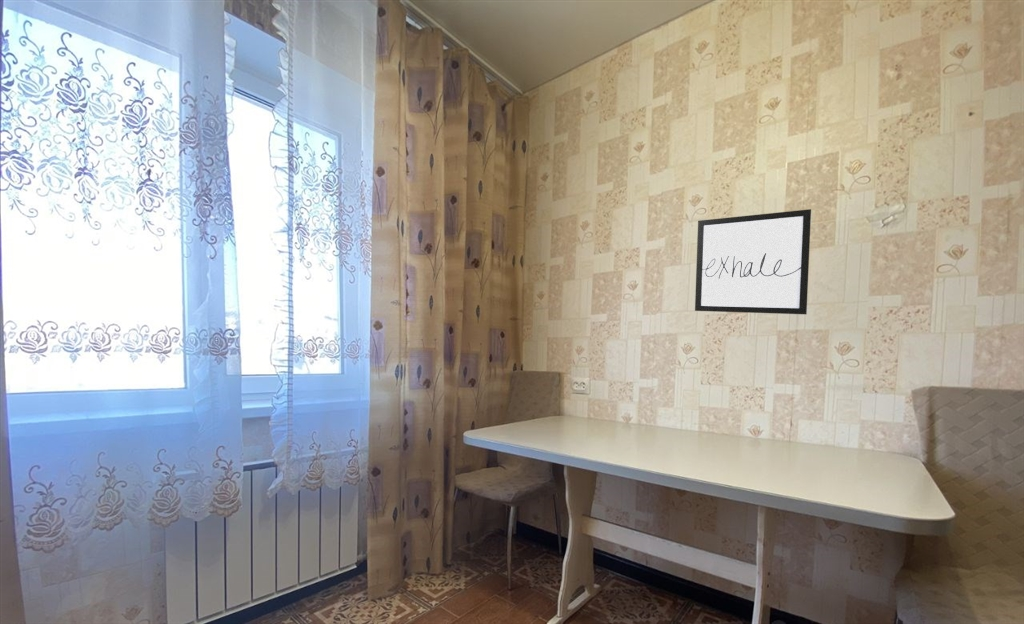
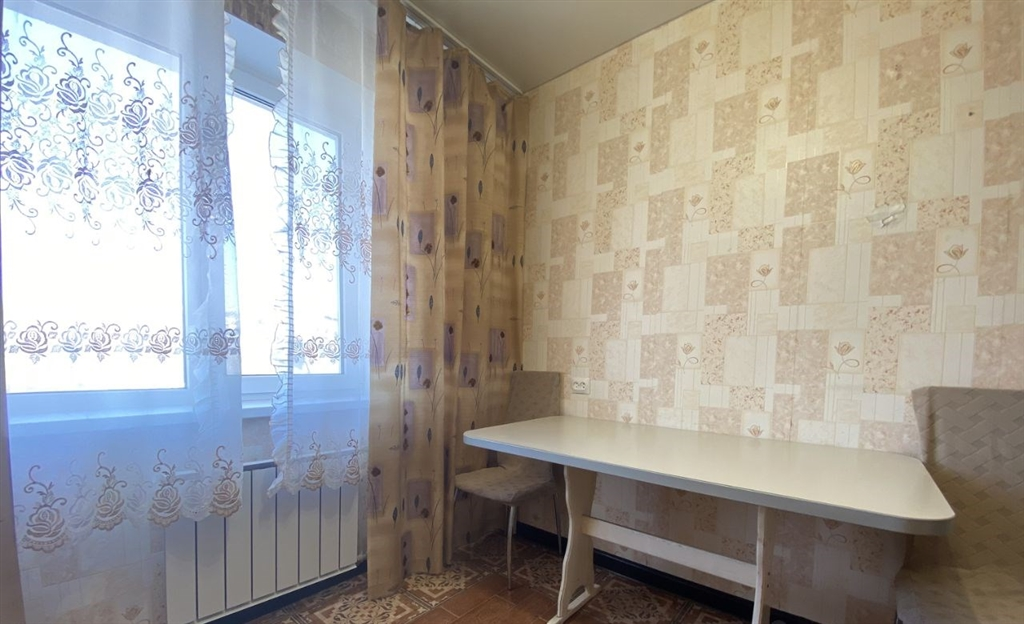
- wall art [694,208,812,315]
